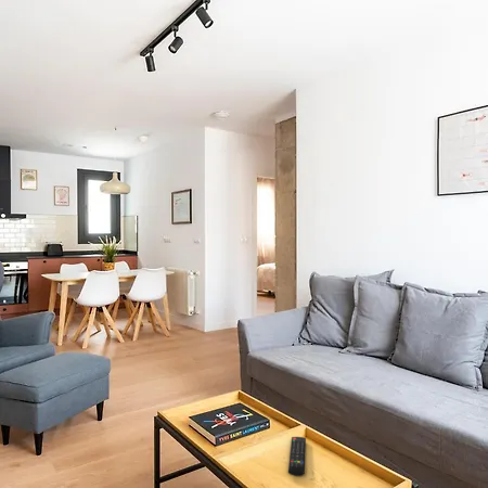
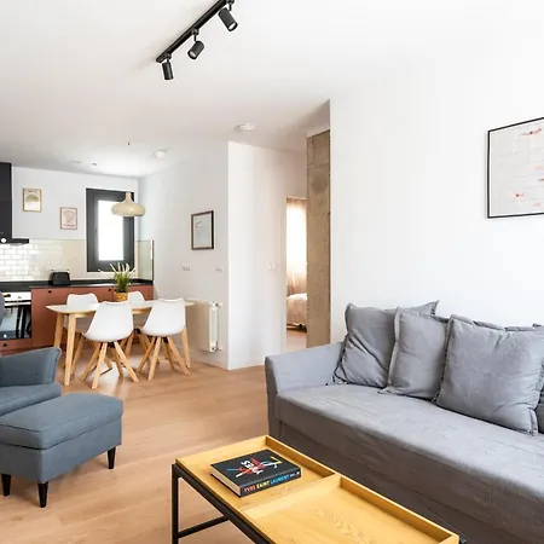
- remote control [287,436,307,476]
